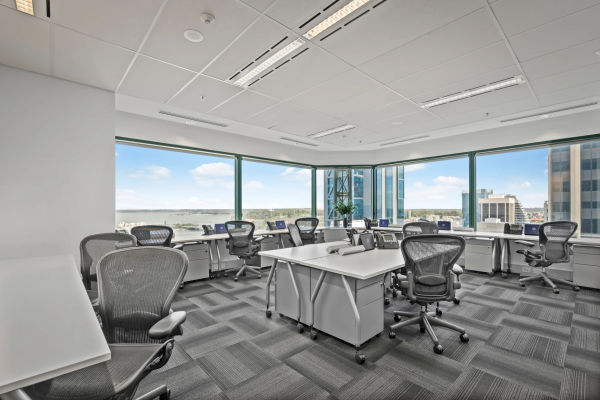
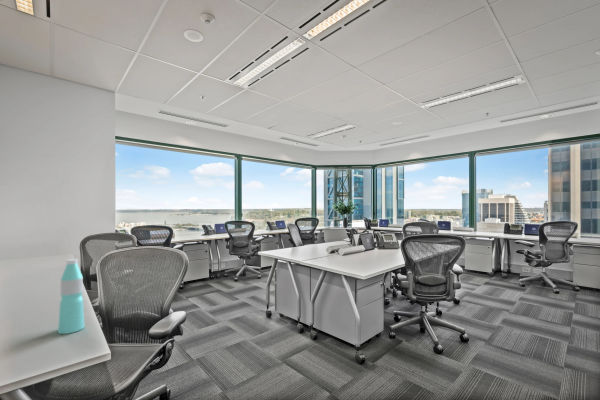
+ water bottle [57,258,85,335]
